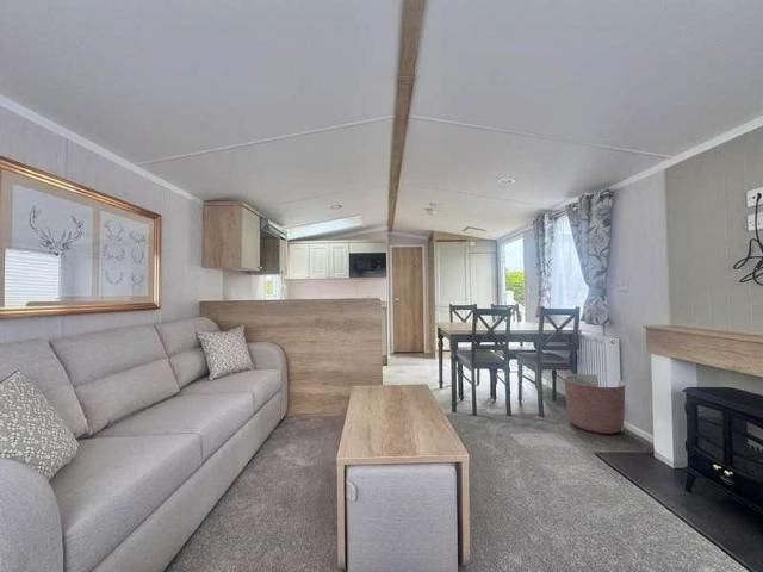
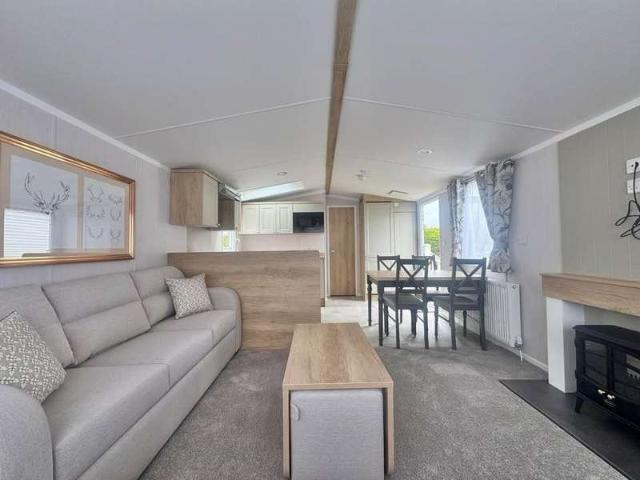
- planter [564,373,626,435]
